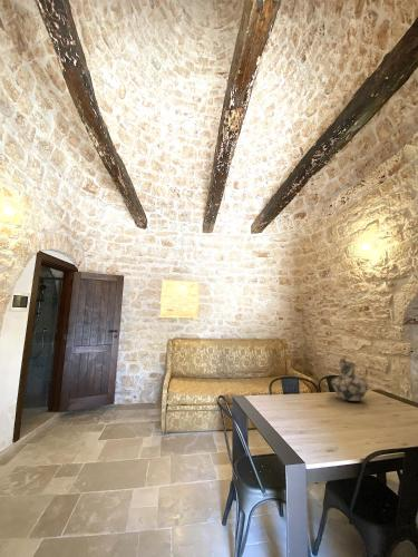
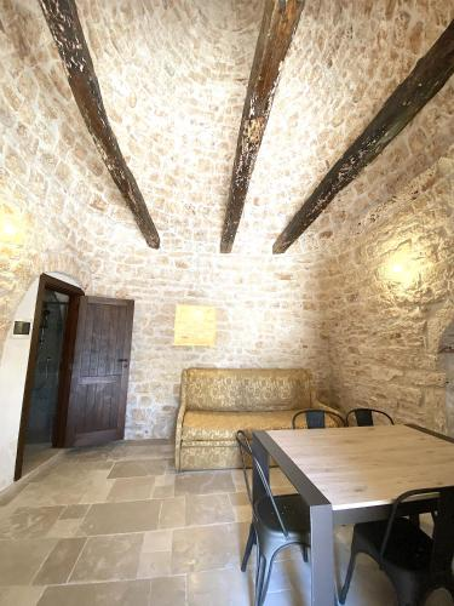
- vase [330,358,369,402]
